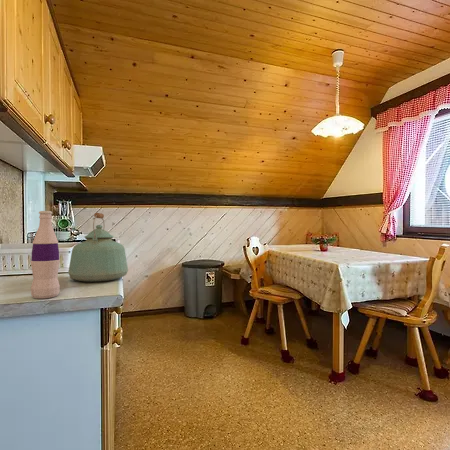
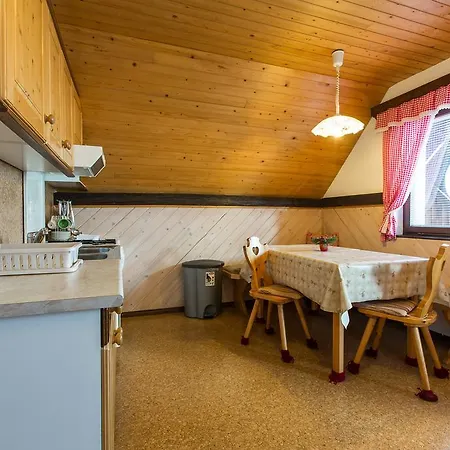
- kettle [67,212,129,283]
- bottle [30,210,61,299]
